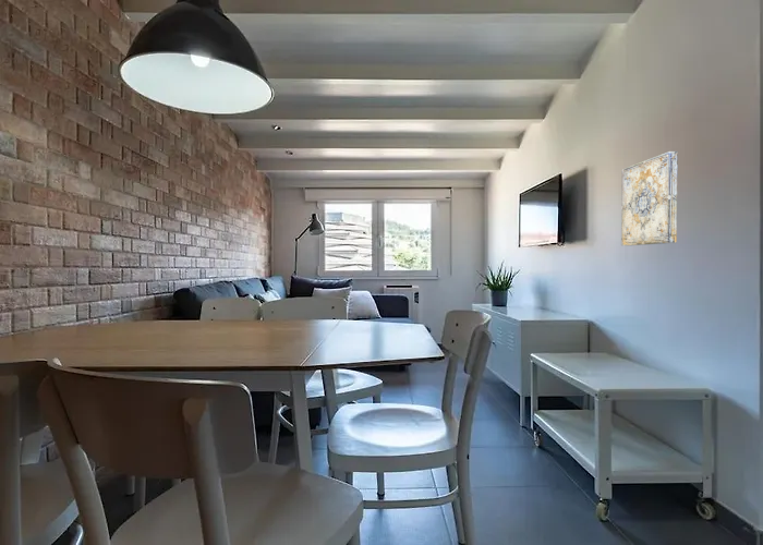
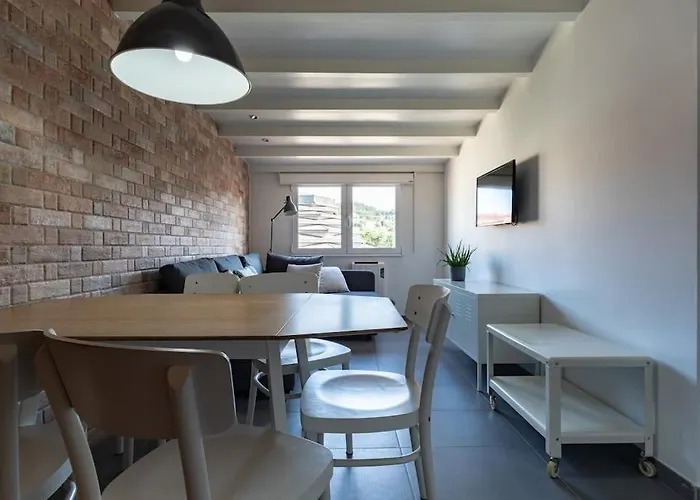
- wall art [620,150,679,246]
